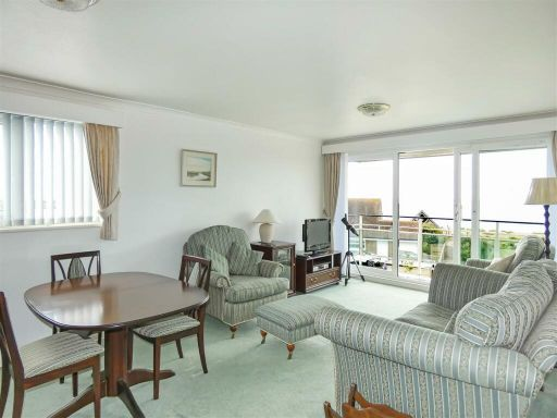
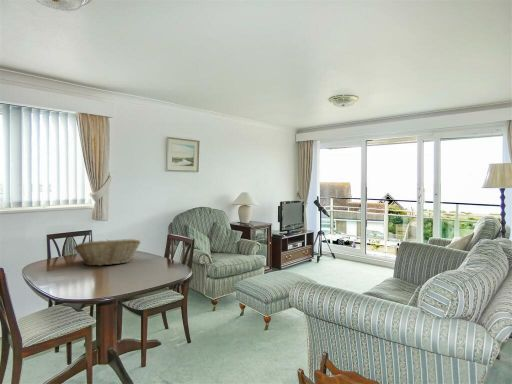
+ fruit basket [73,238,141,267]
